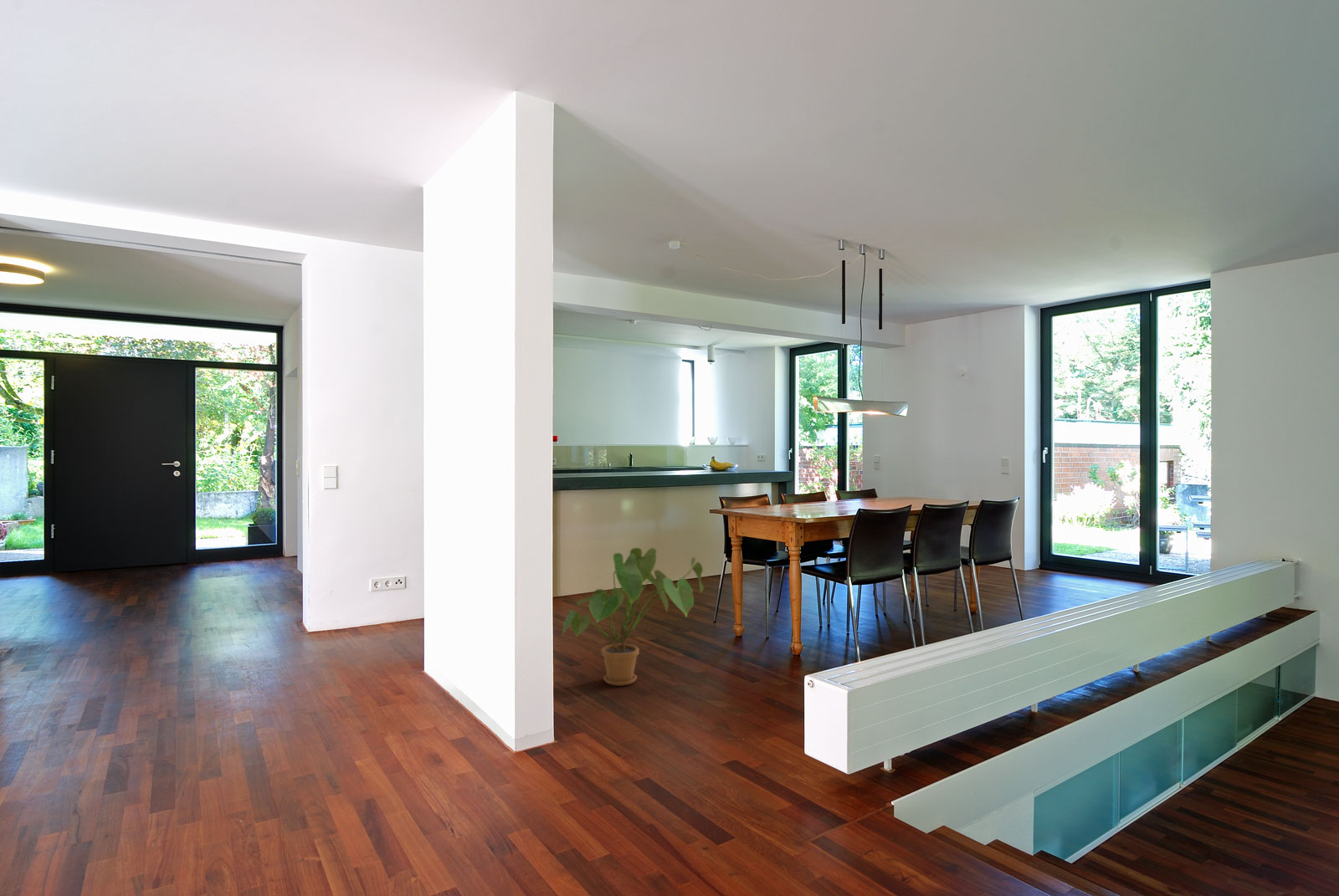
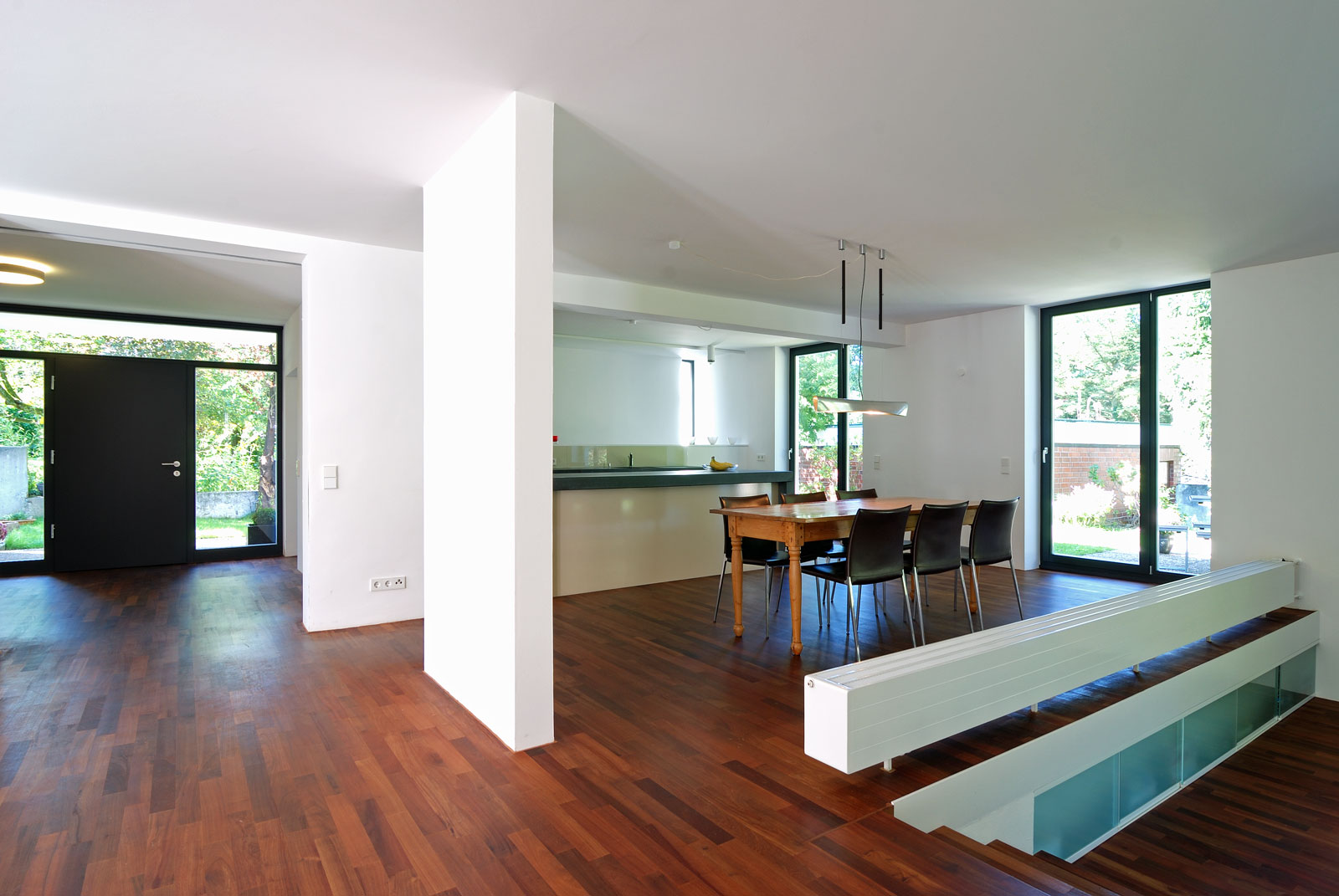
- house plant [562,547,705,687]
